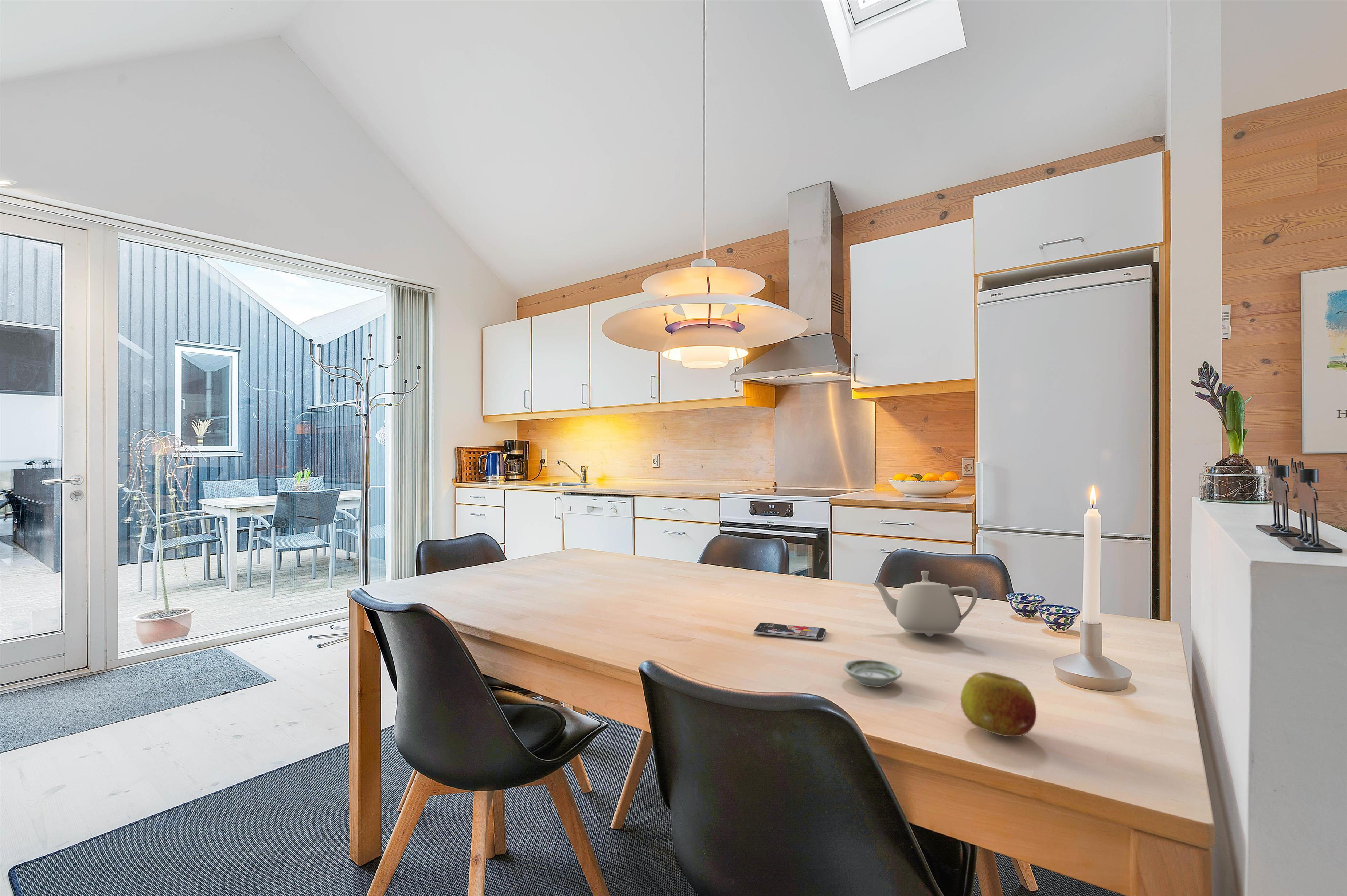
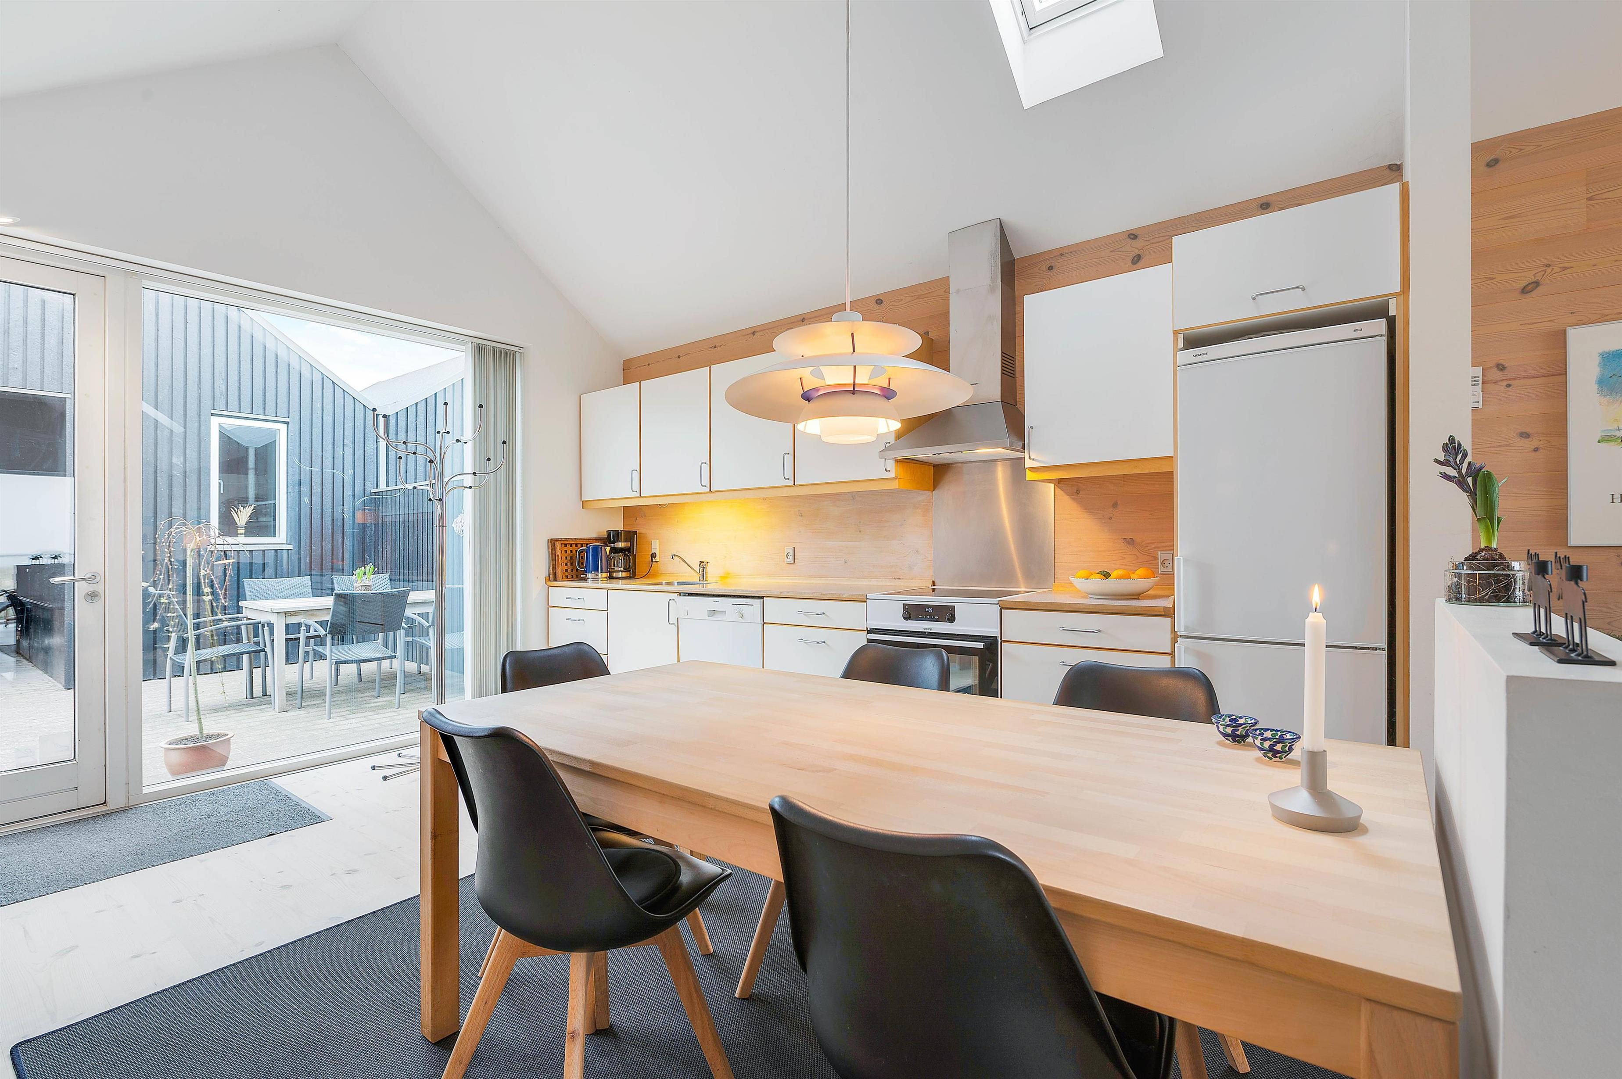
- saucer [843,659,902,688]
- fruit [960,672,1037,737]
- smartphone [753,622,827,641]
- teapot [872,570,978,637]
